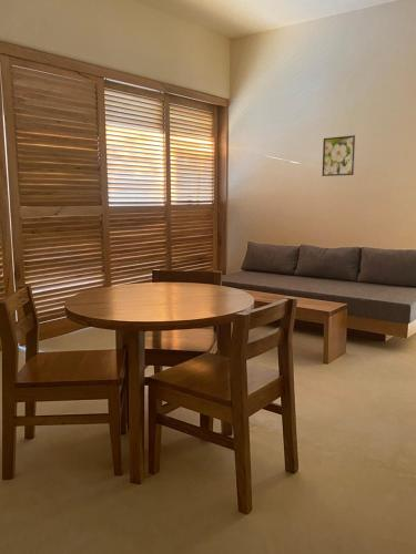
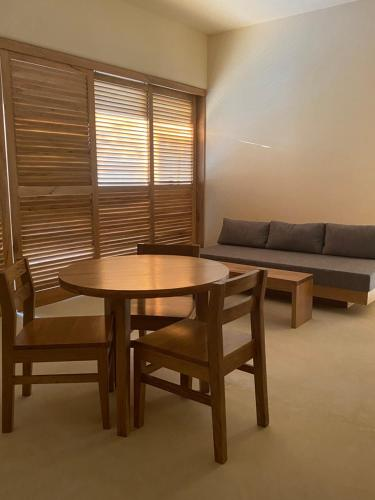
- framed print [322,134,356,177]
